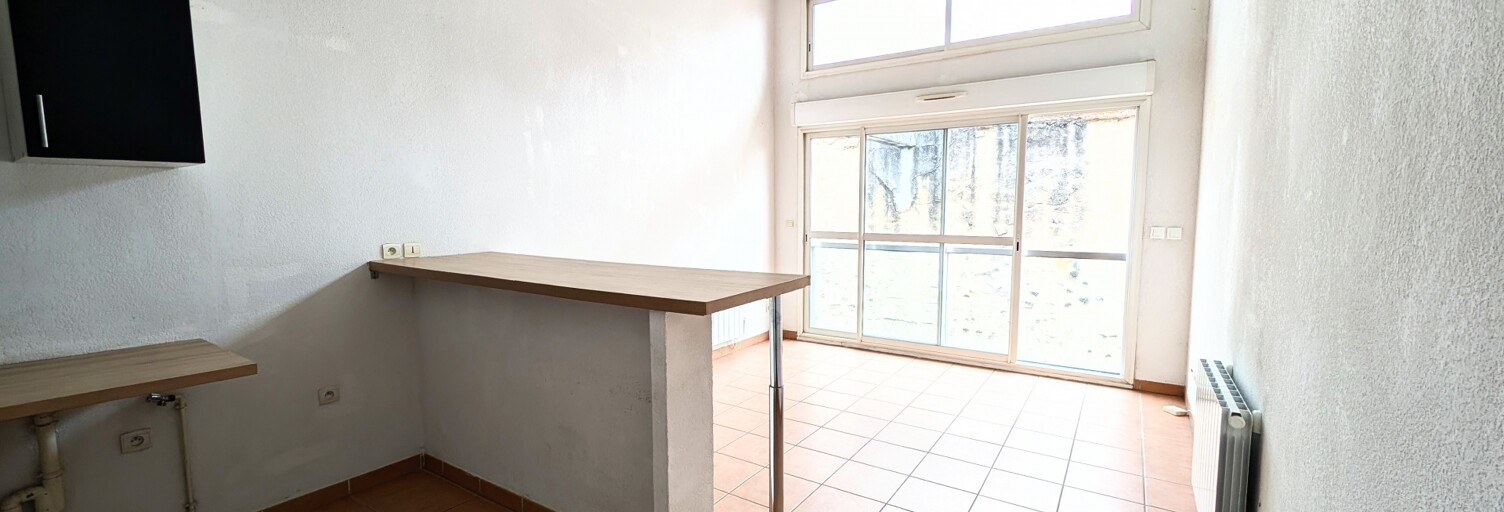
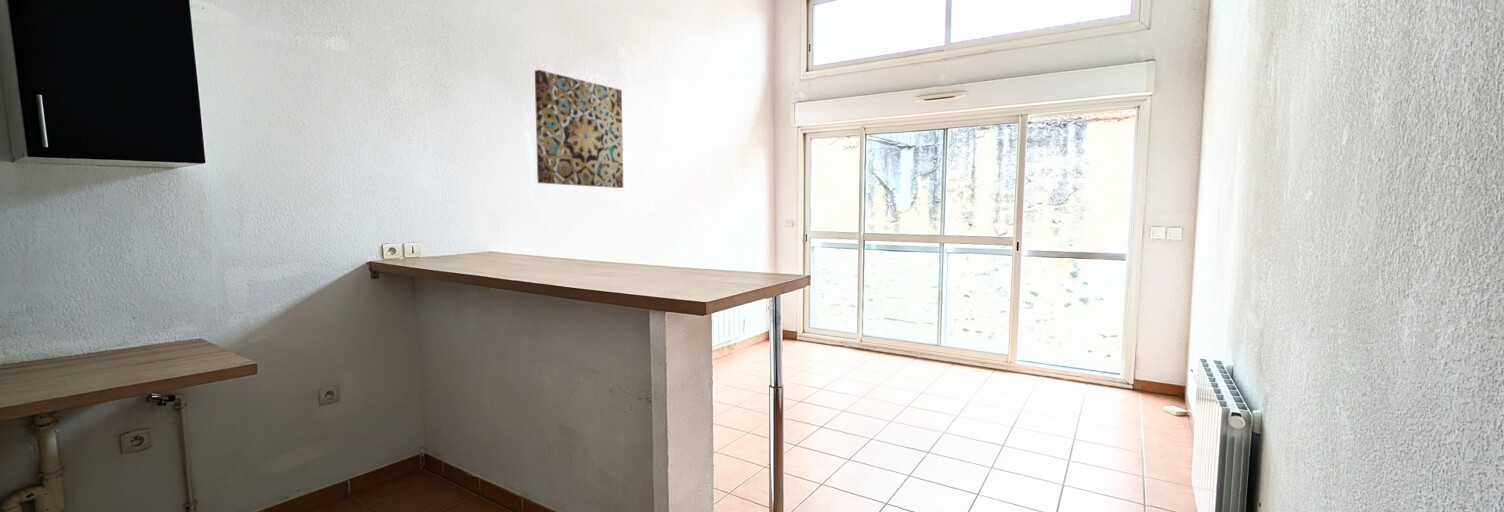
+ wall art [534,69,624,189]
